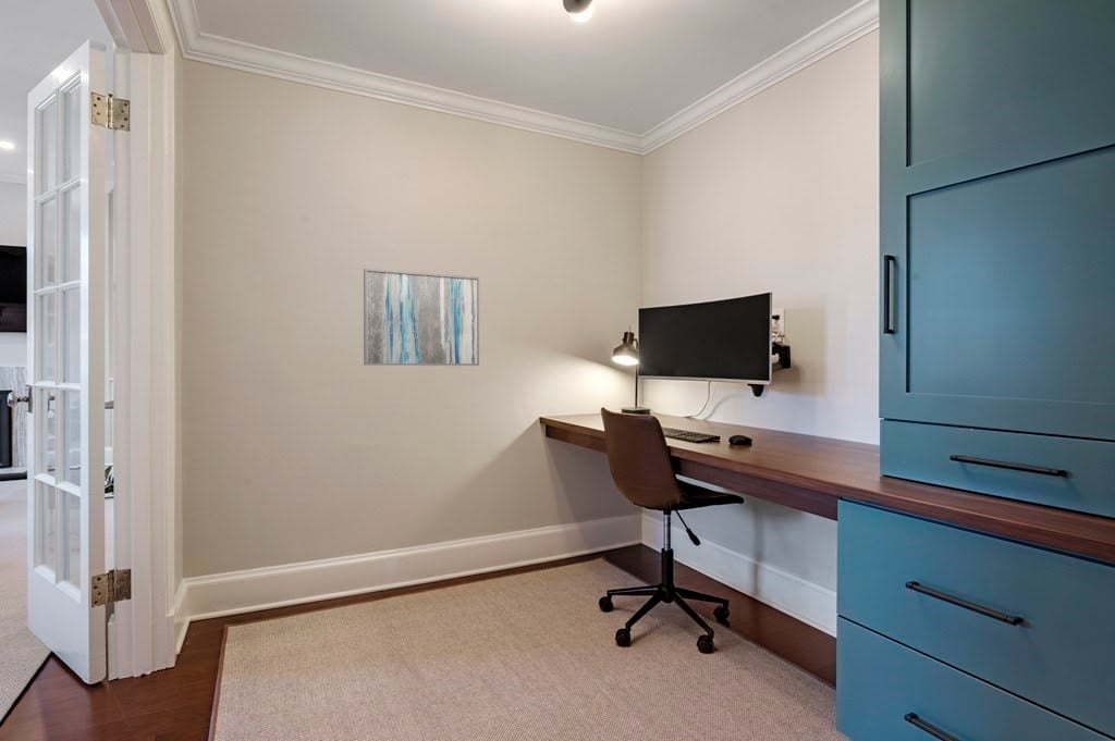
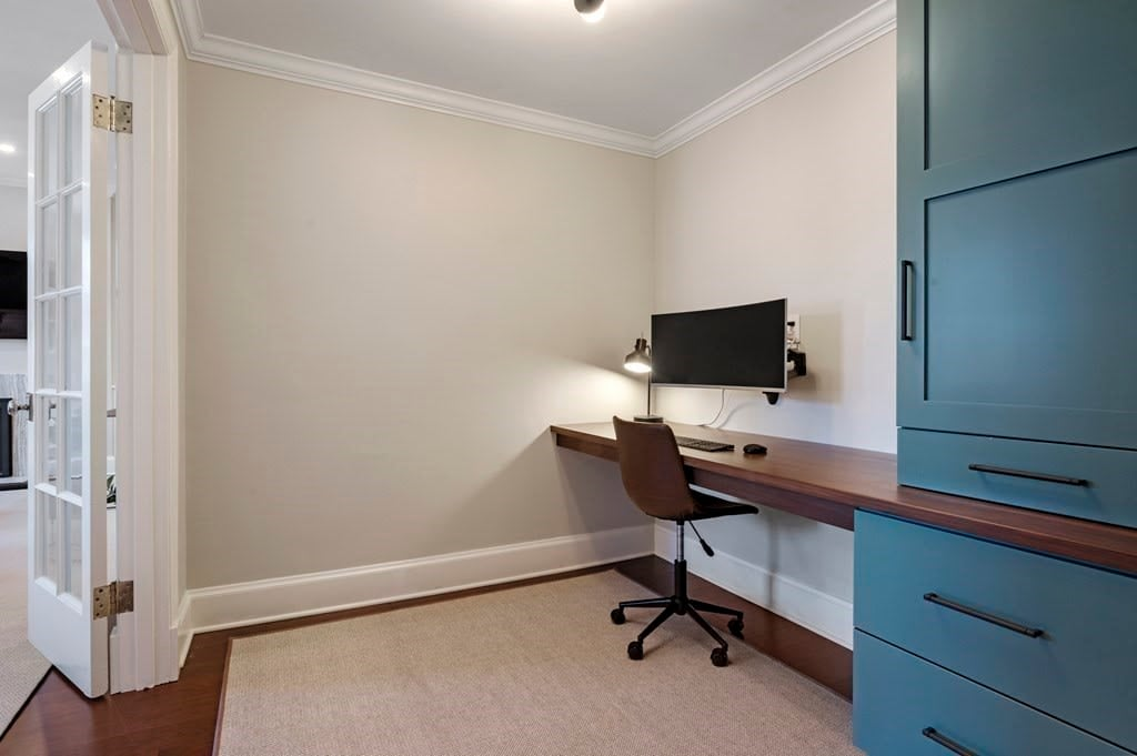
- wall art [363,268,480,367]
